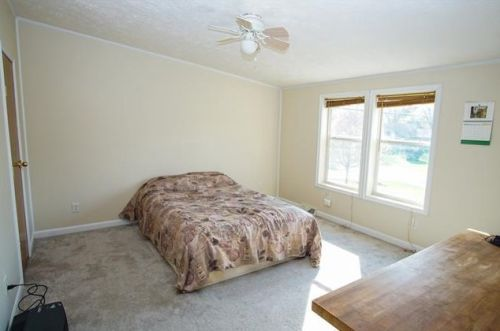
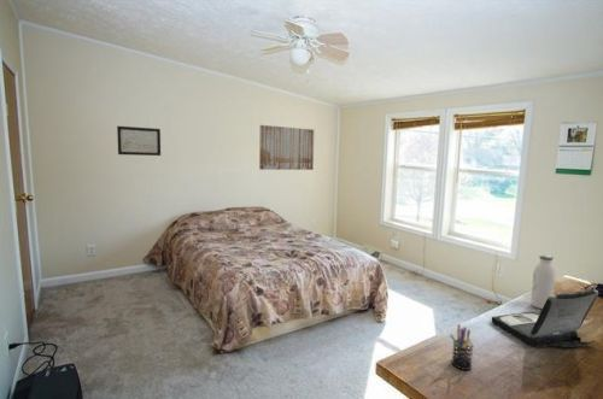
+ laptop [491,289,599,348]
+ wall art [116,125,162,157]
+ wall art [258,124,316,171]
+ pen holder [449,323,474,371]
+ water bottle [529,253,556,310]
